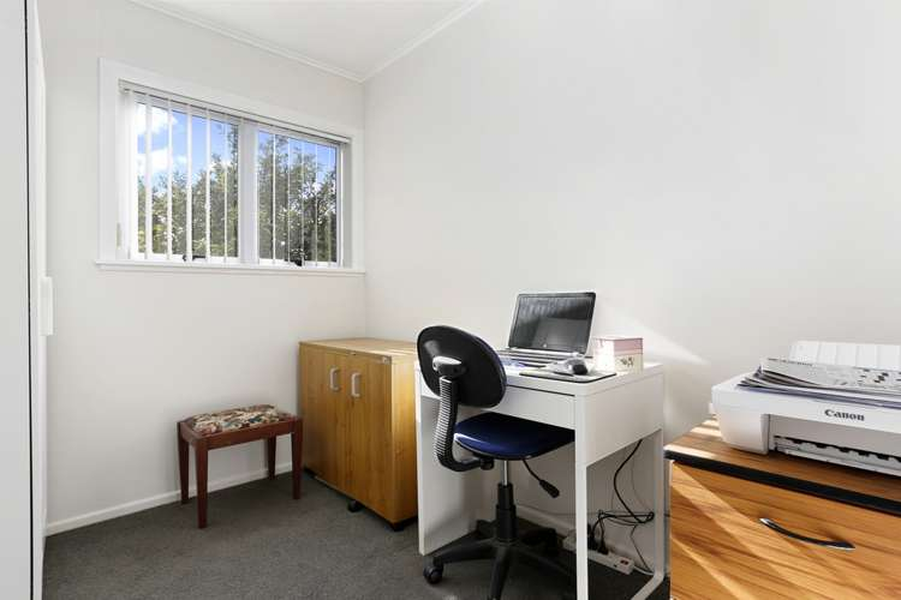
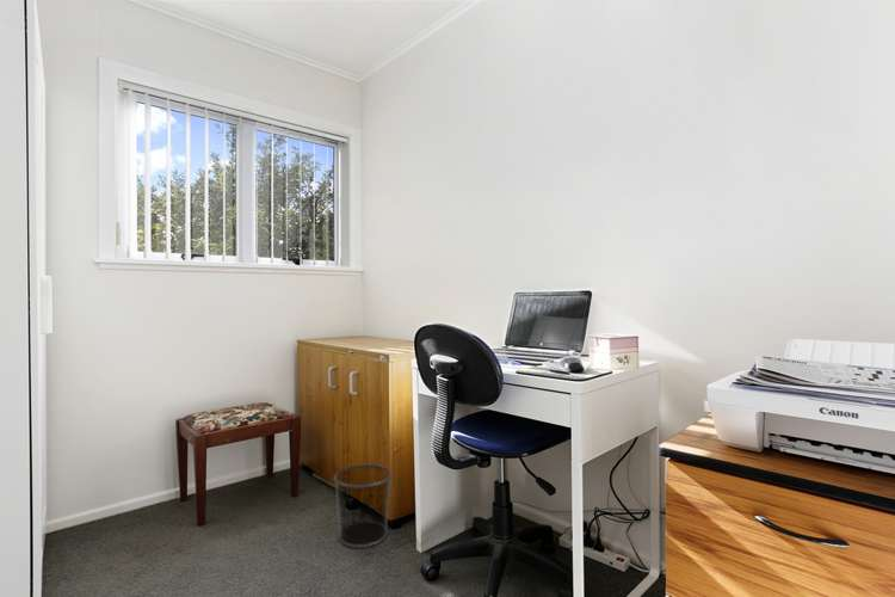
+ waste bin [333,463,393,549]
